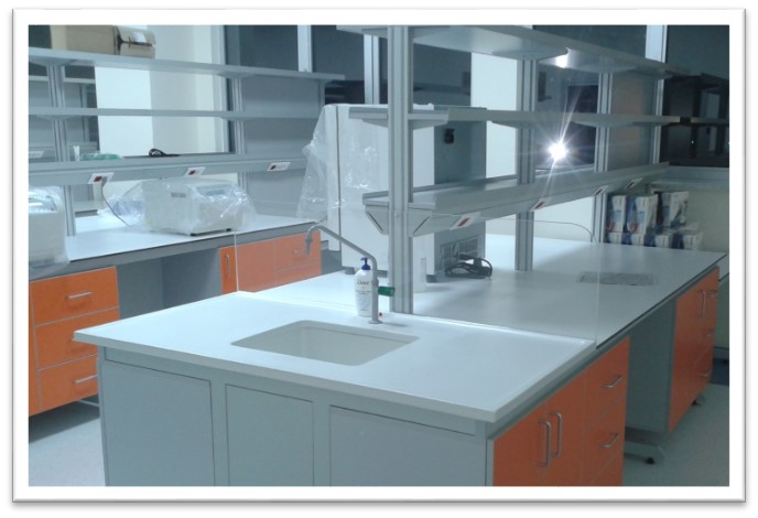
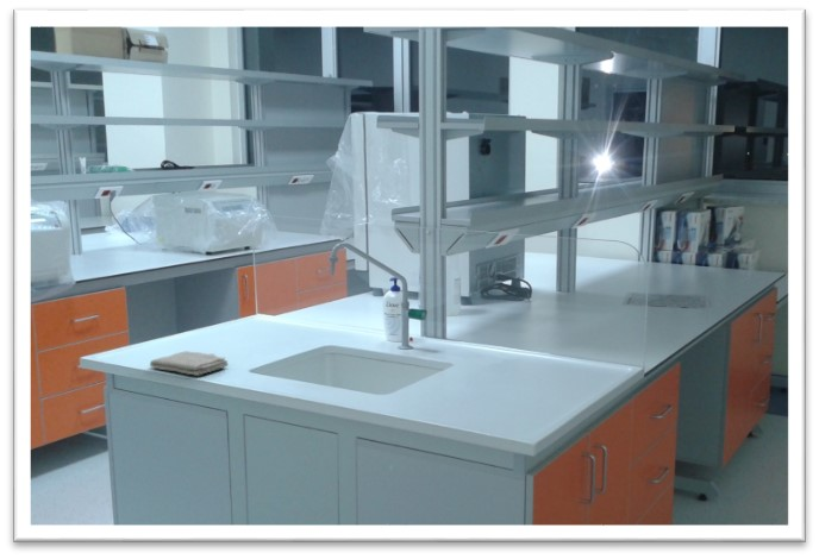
+ washcloth [149,350,230,377]
